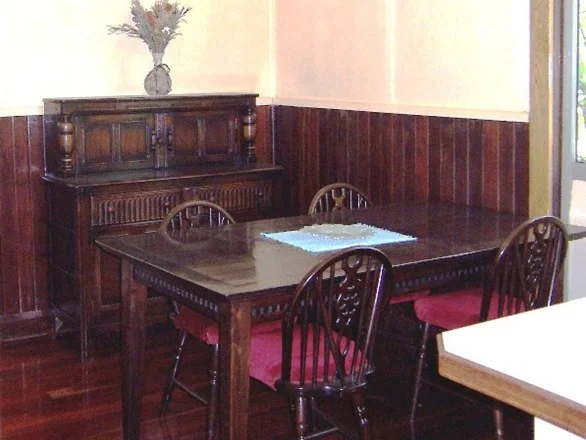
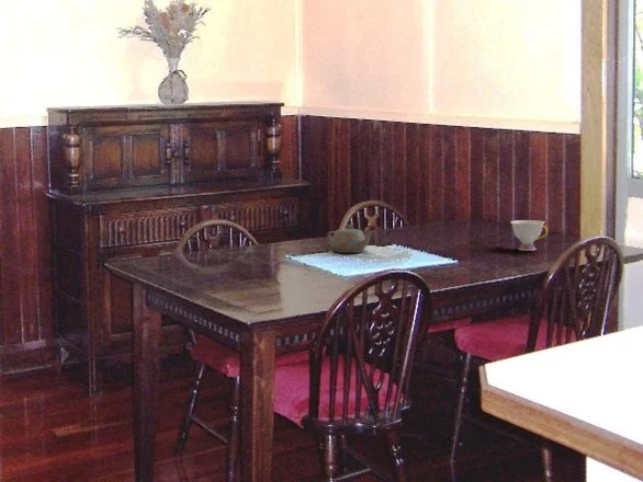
+ teapot [326,223,374,254]
+ teacup [509,219,549,252]
